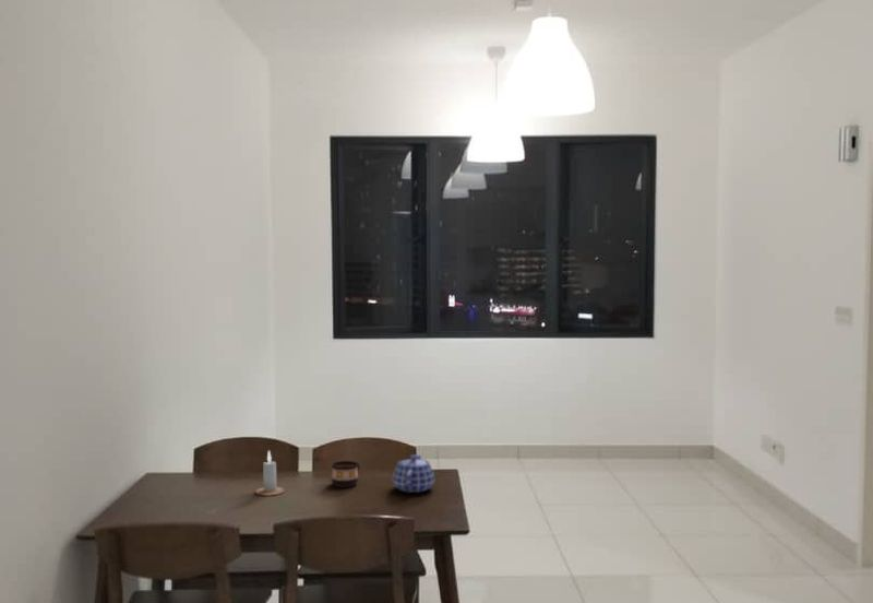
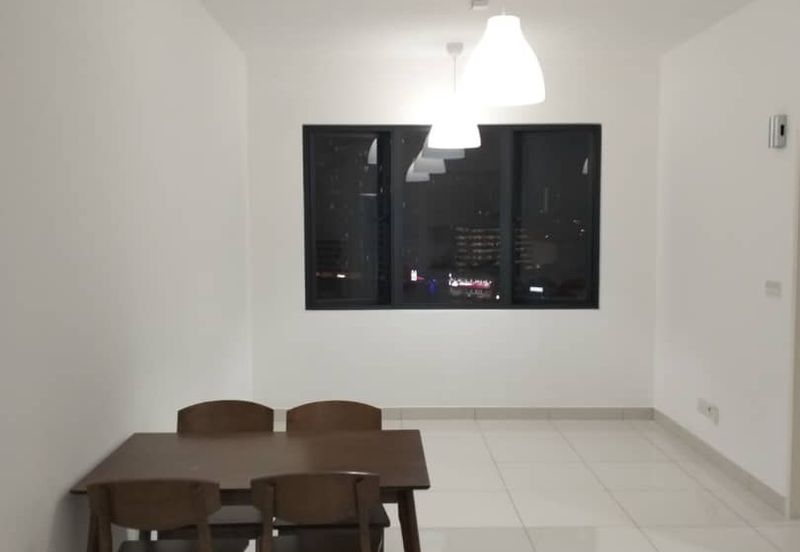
- candle [254,449,286,497]
- teapot [392,453,435,494]
- cup [331,460,360,488]
